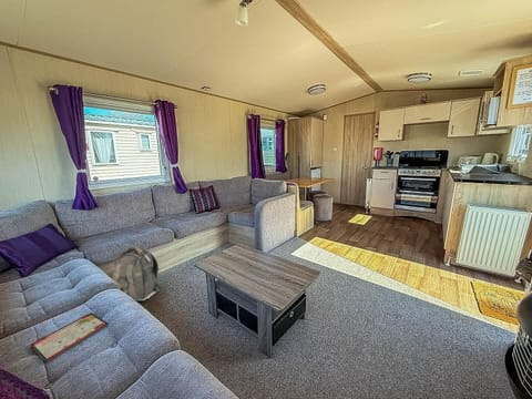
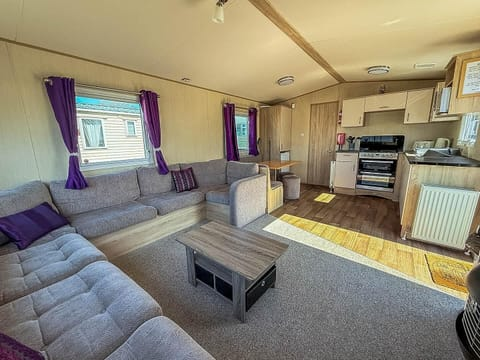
- backpack [112,245,160,301]
- tablet [30,311,110,362]
